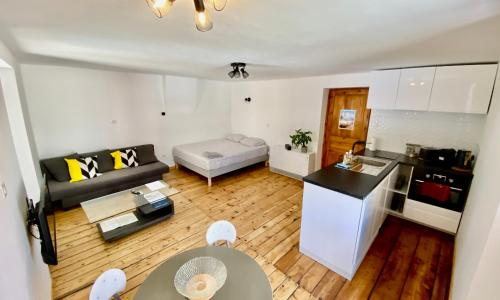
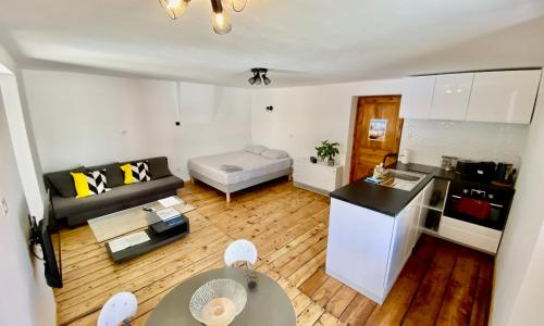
+ teapot [236,263,262,289]
